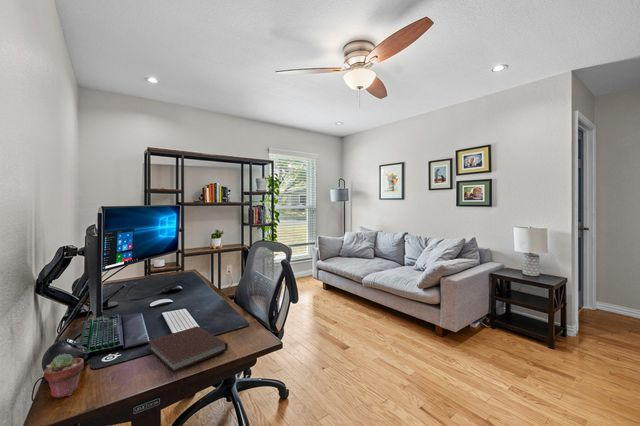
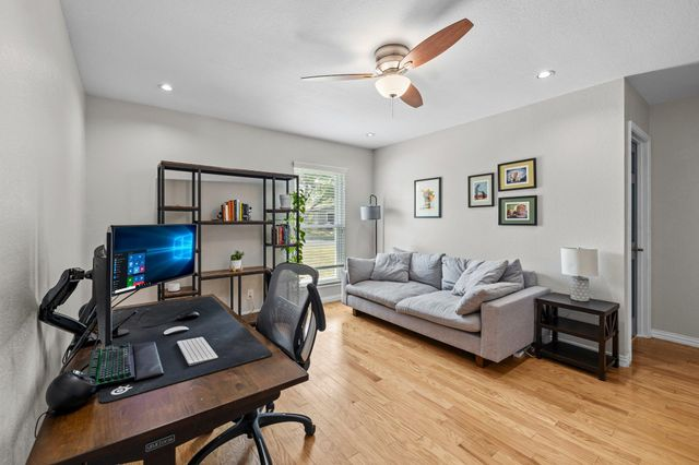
- potted succulent [43,353,85,399]
- notebook [147,325,229,373]
